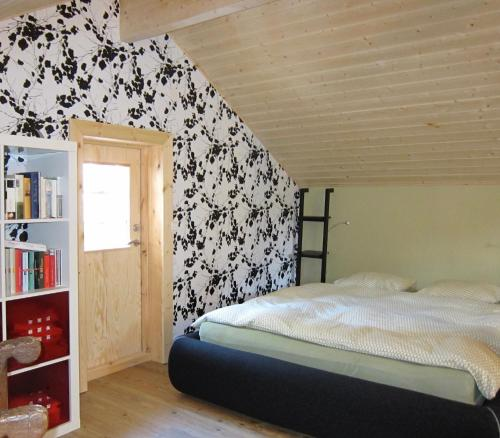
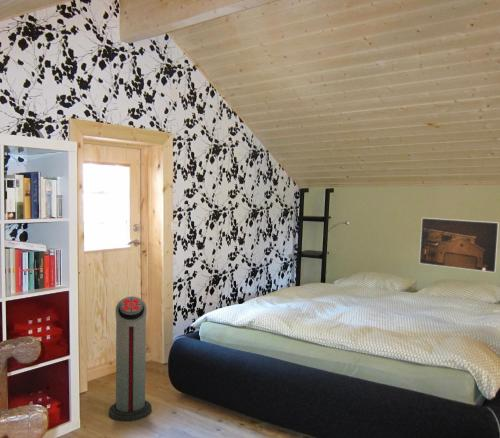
+ air purifier [108,295,153,422]
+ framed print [418,217,500,274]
